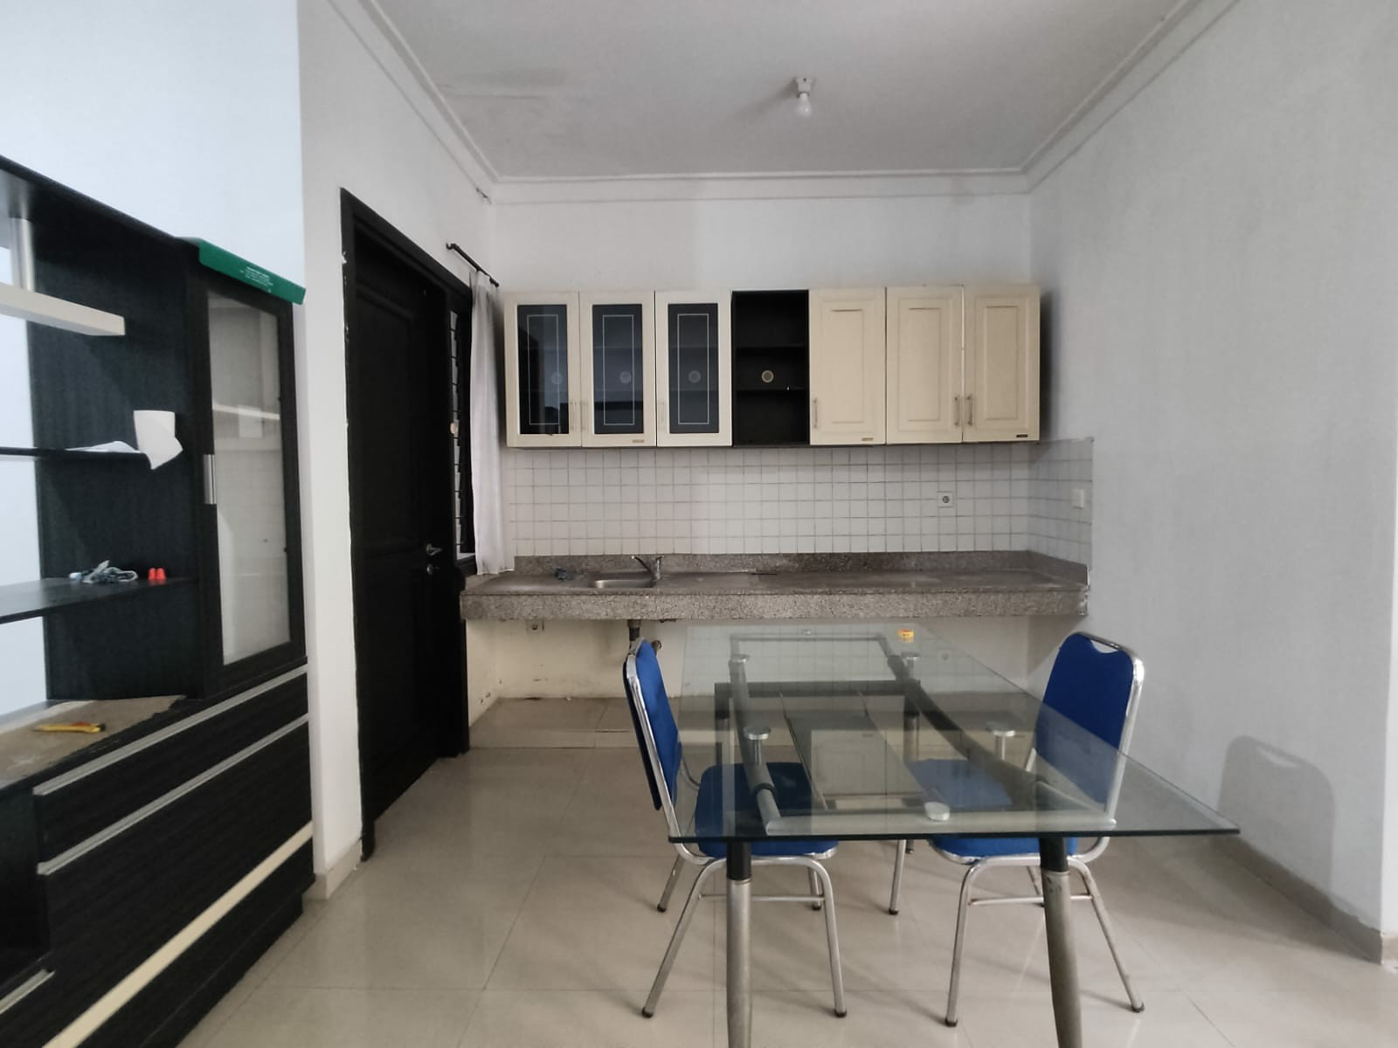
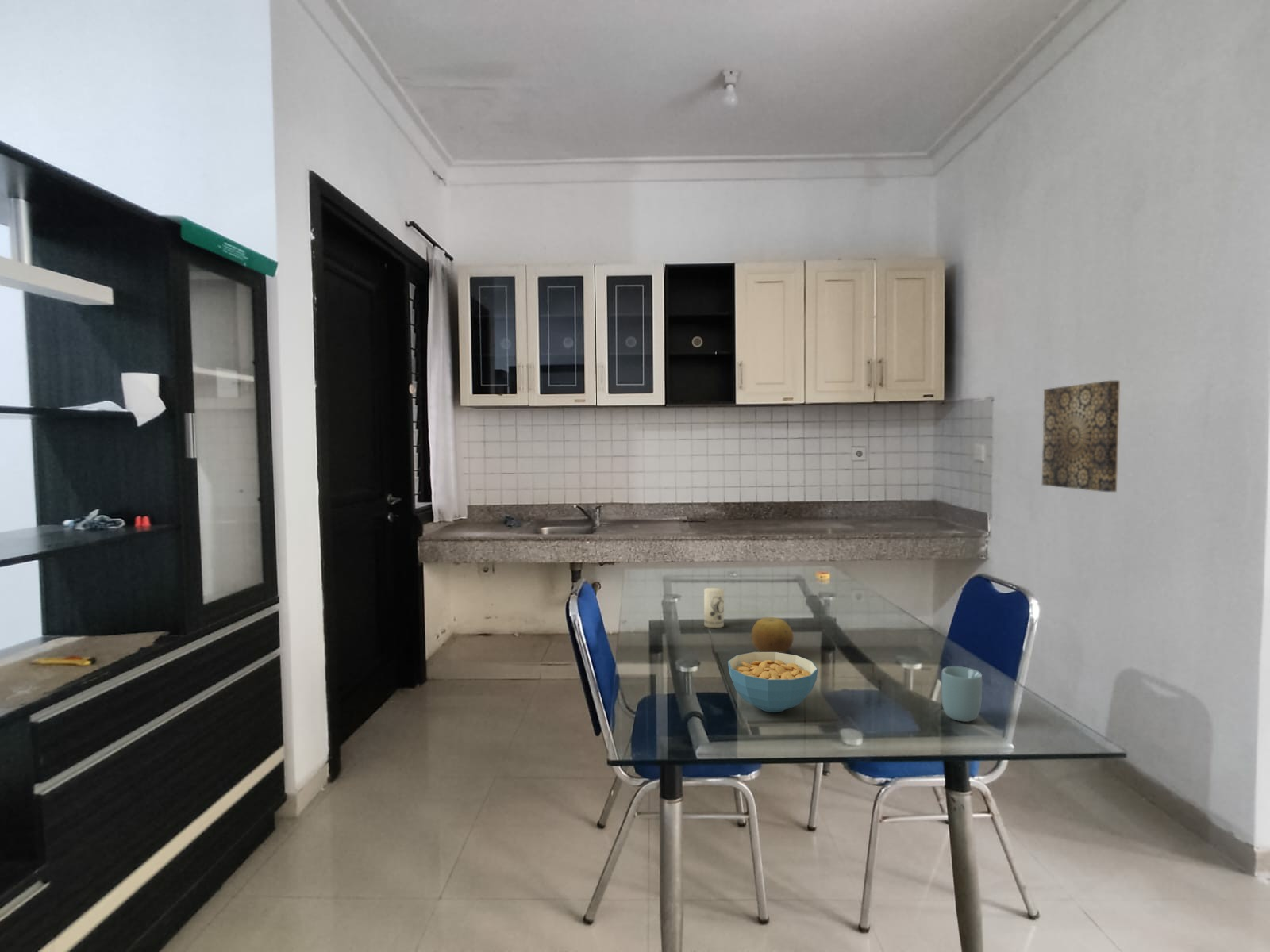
+ fruit [751,616,794,654]
+ cup [941,666,983,723]
+ candle [703,587,725,628]
+ wall art [1041,380,1121,493]
+ cereal bowl [727,651,818,713]
